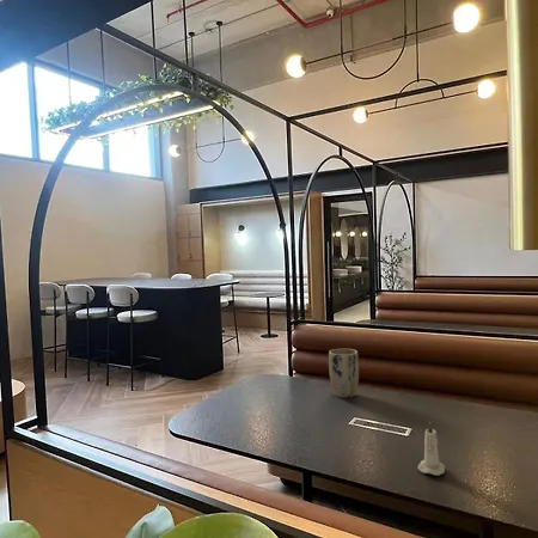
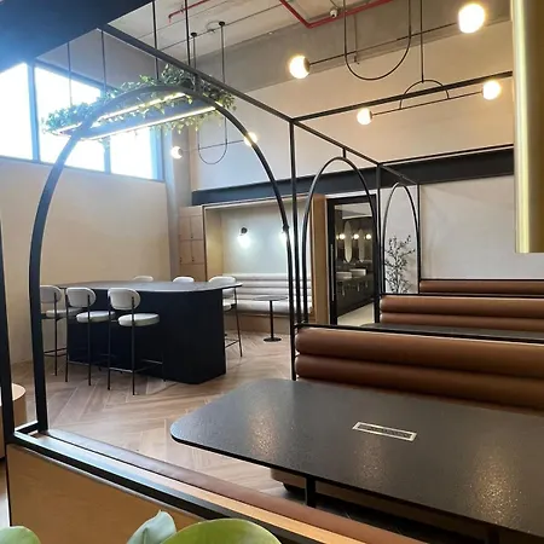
- plant pot [328,348,360,399]
- candle [417,420,446,477]
